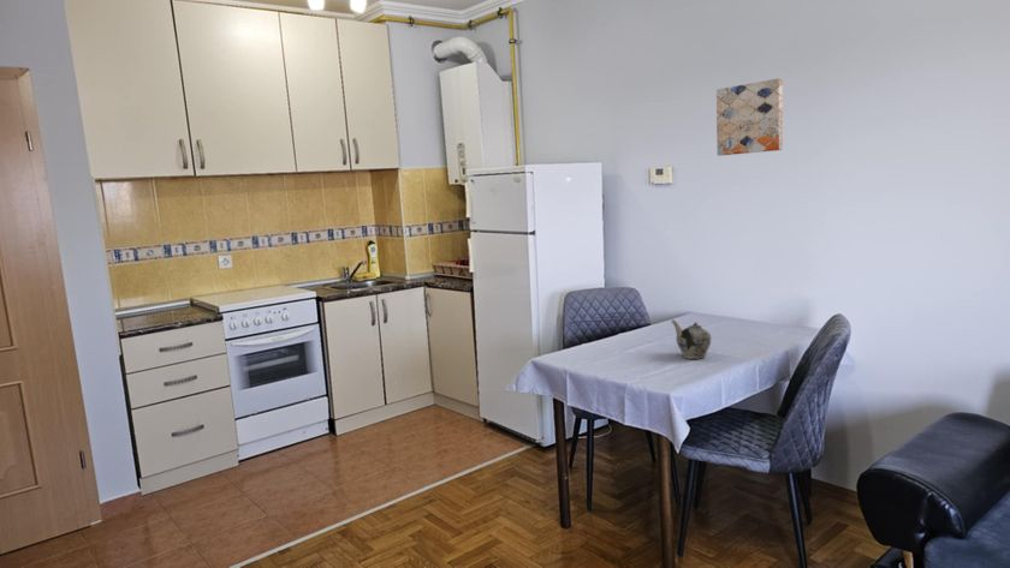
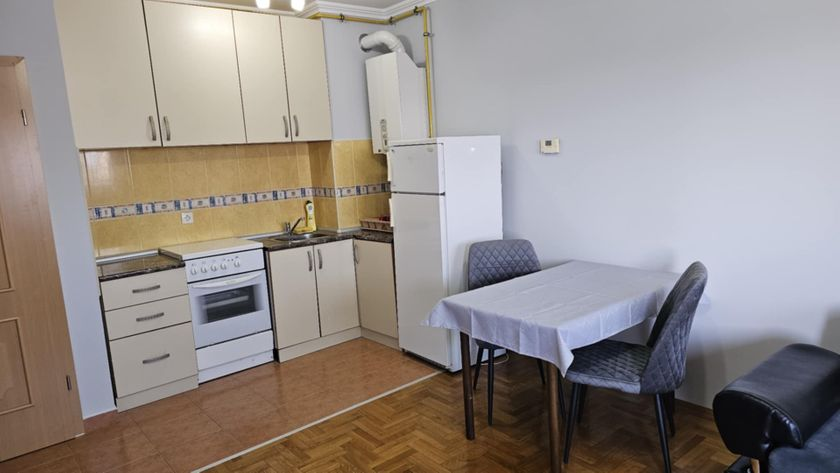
- wall art [715,77,784,156]
- teapot [671,318,712,360]
